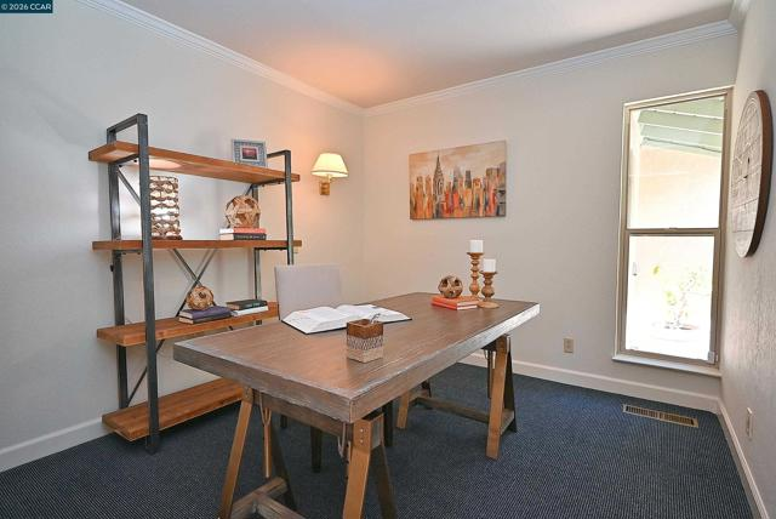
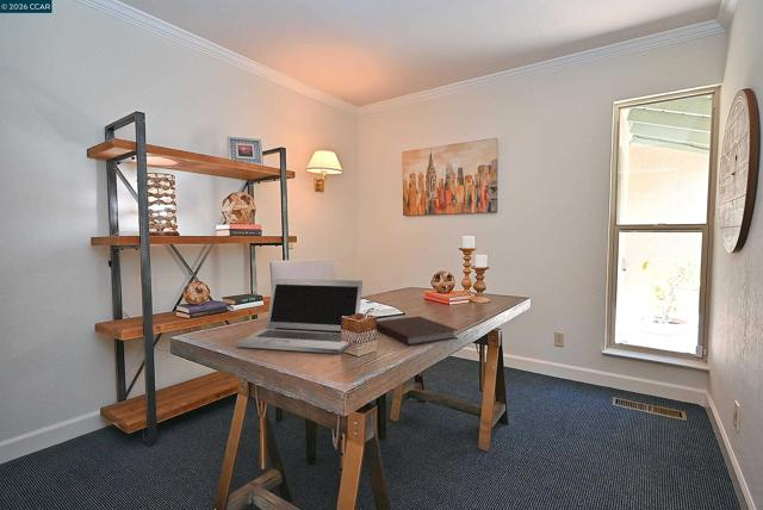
+ laptop [234,278,364,355]
+ notebook [376,315,459,347]
